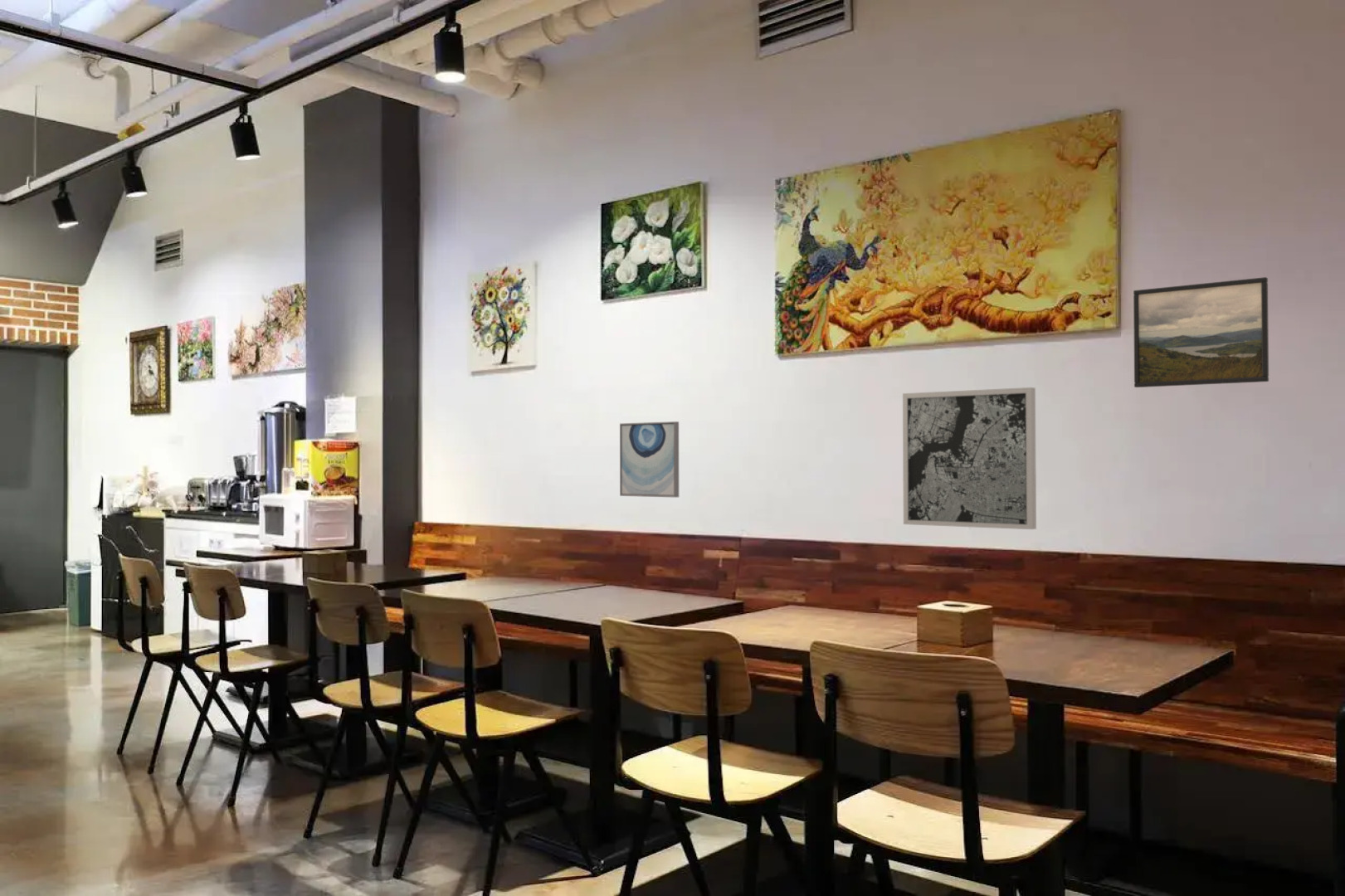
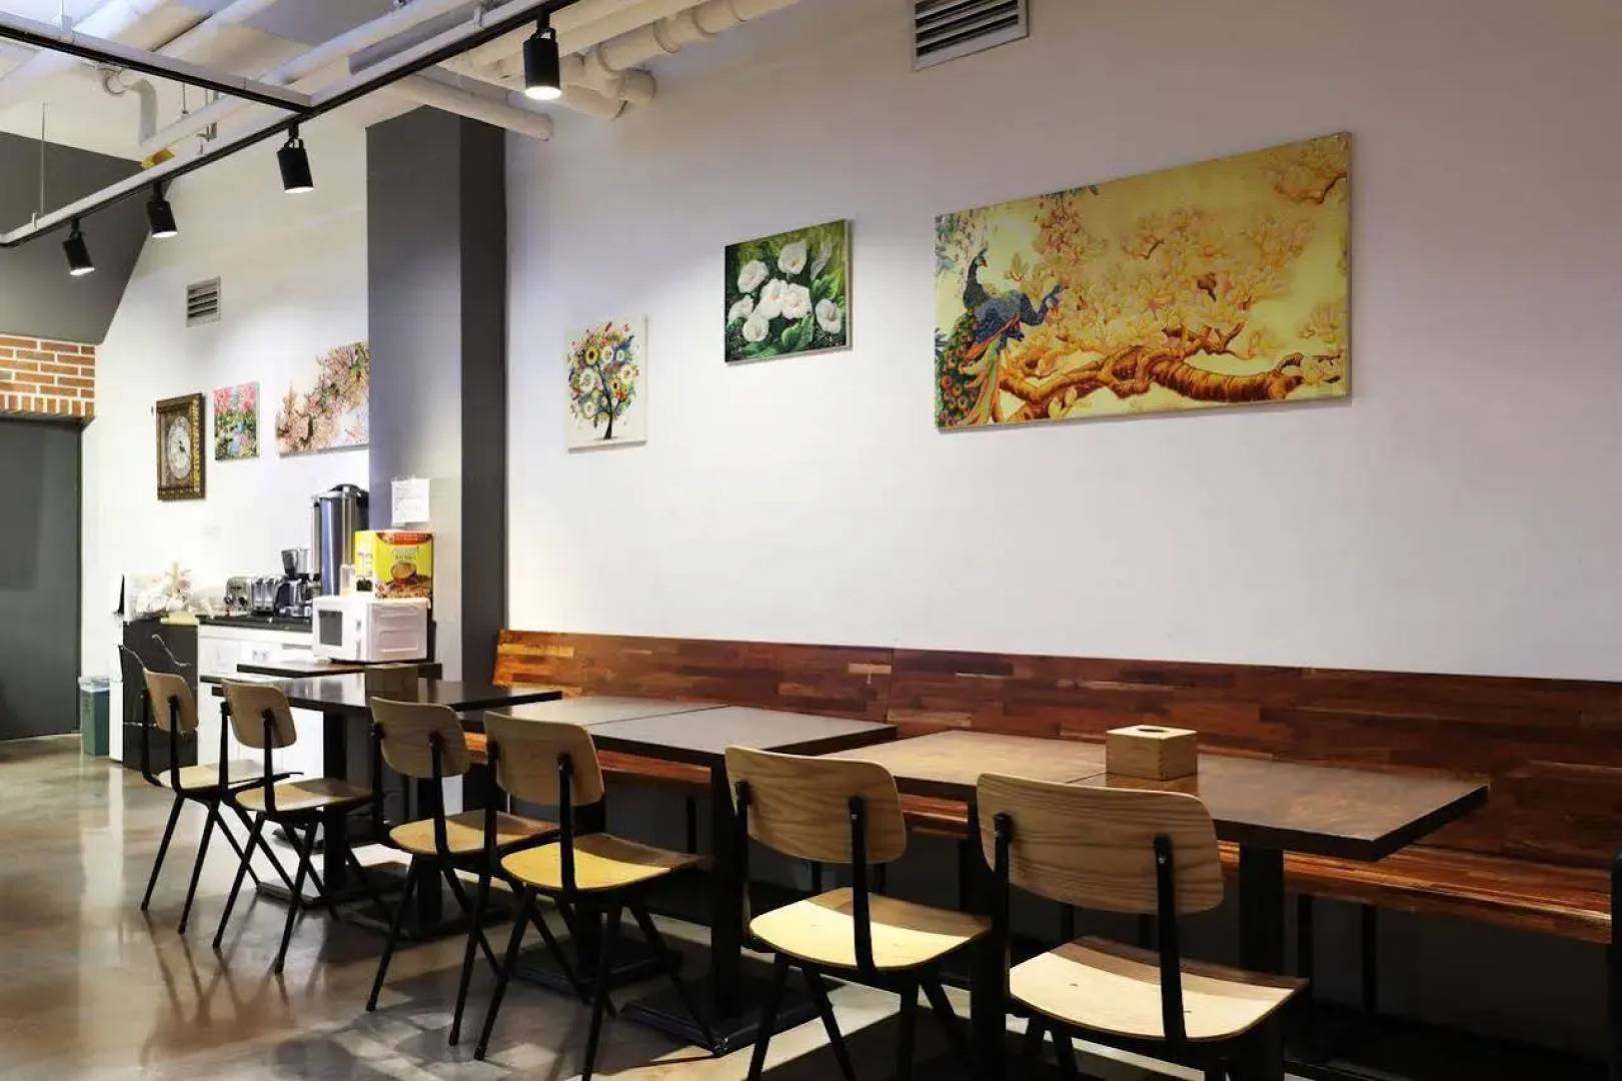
- wall art [902,387,1037,530]
- wall art [619,421,680,499]
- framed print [1133,276,1269,388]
